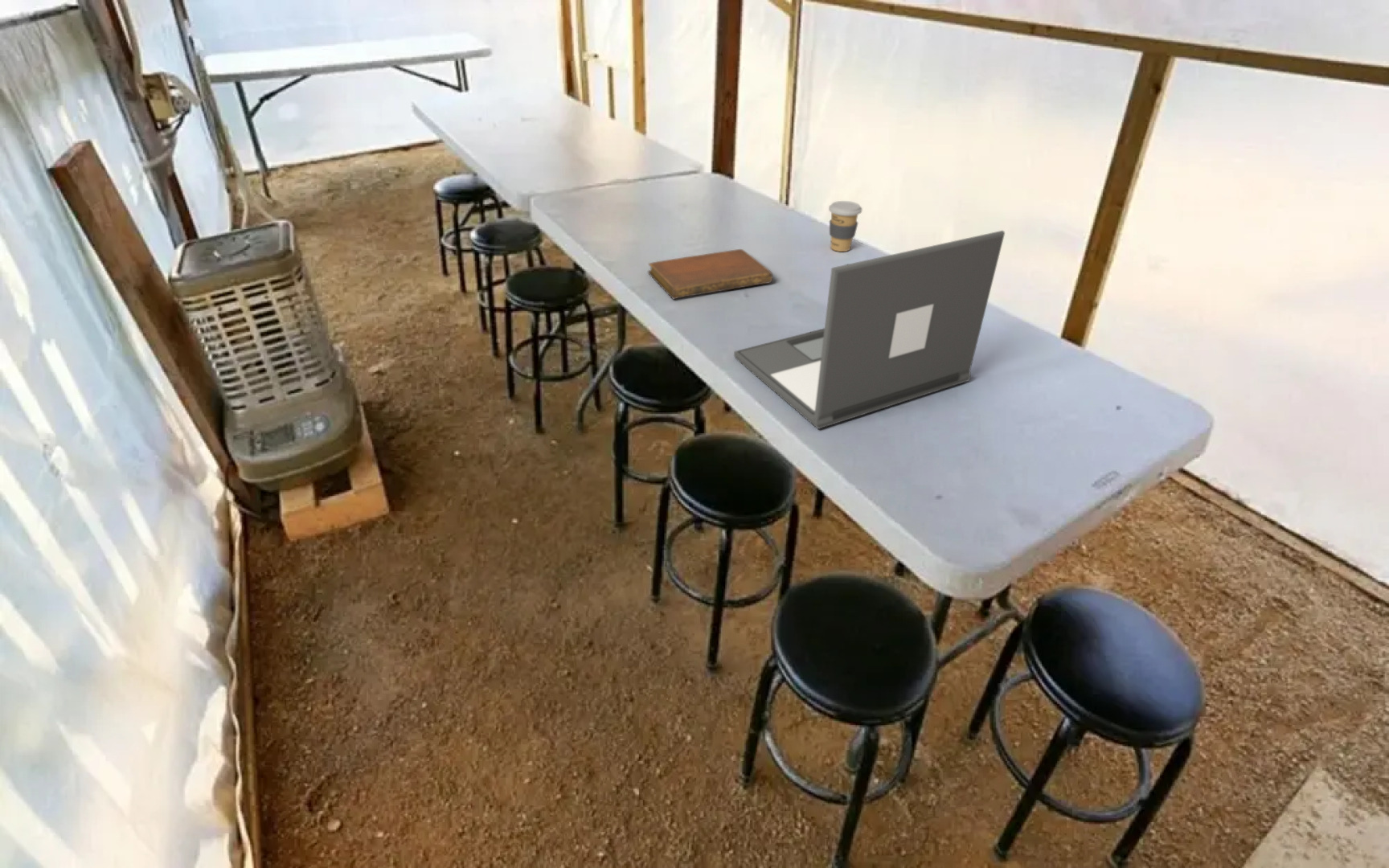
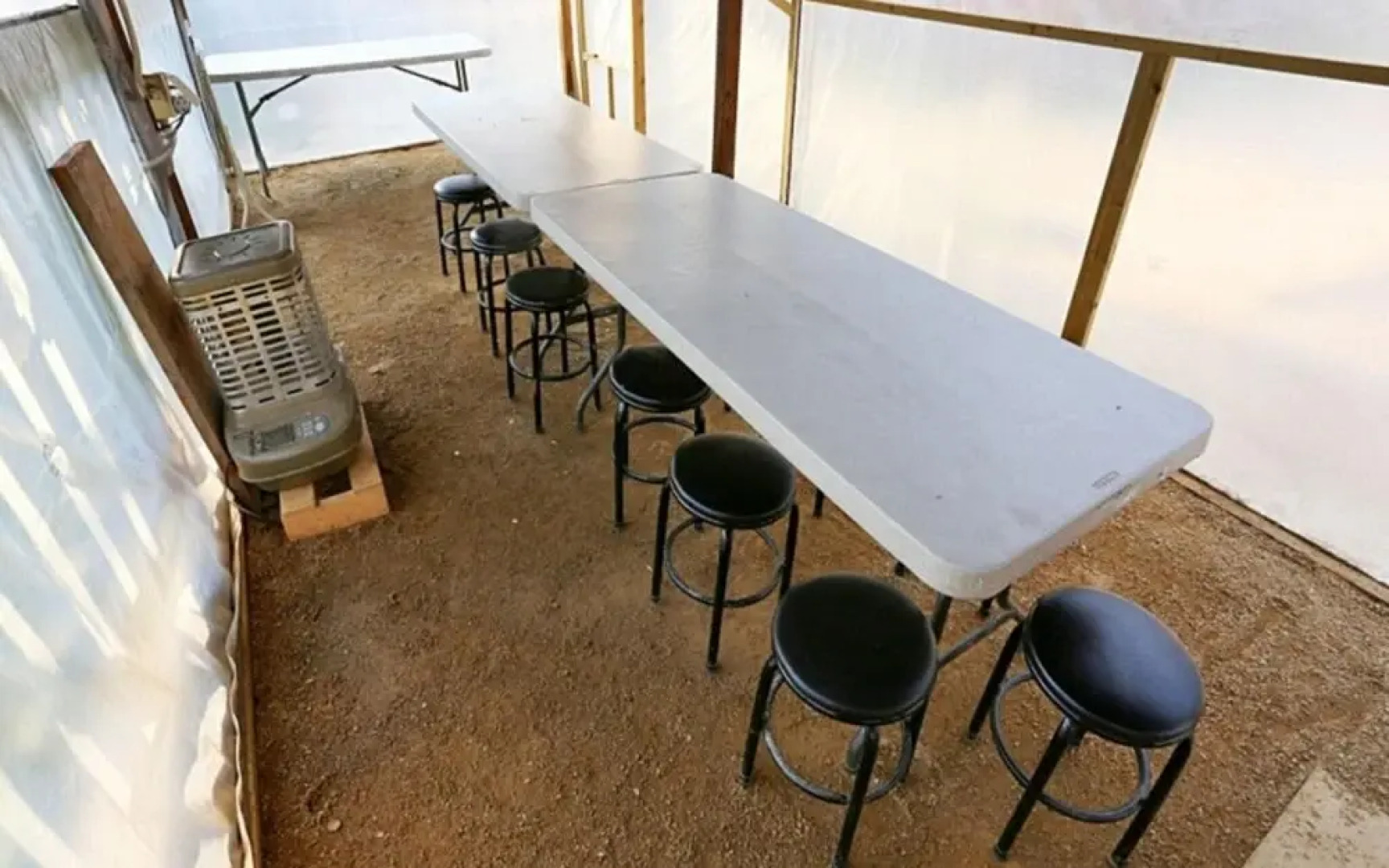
- coffee cup [828,200,863,252]
- laptop [733,230,1006,430]
- notebook [647,248,773,300]
